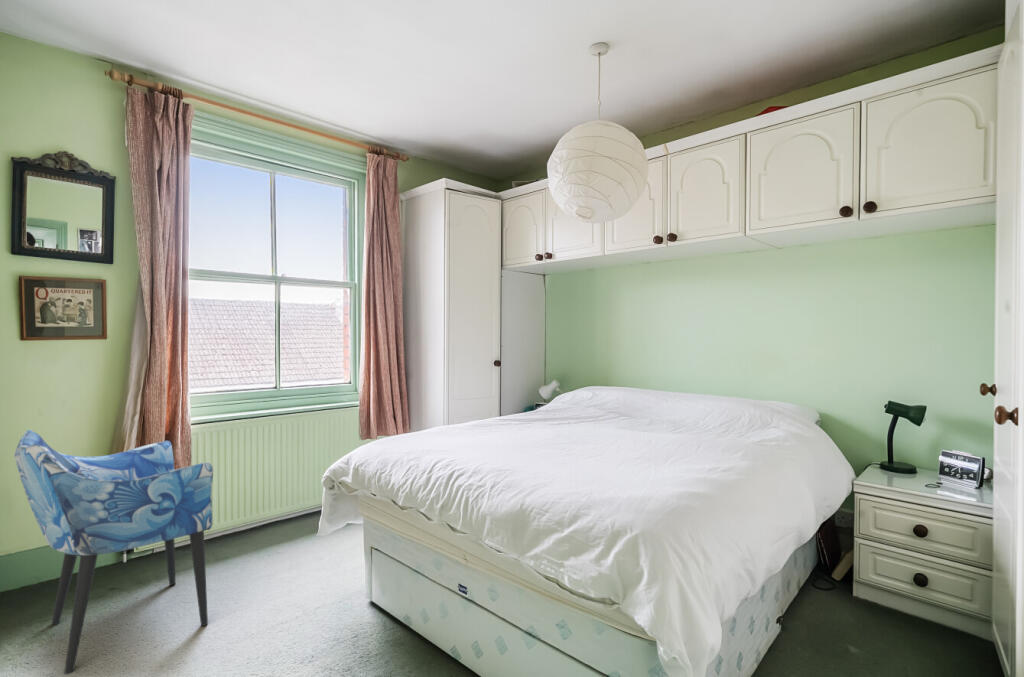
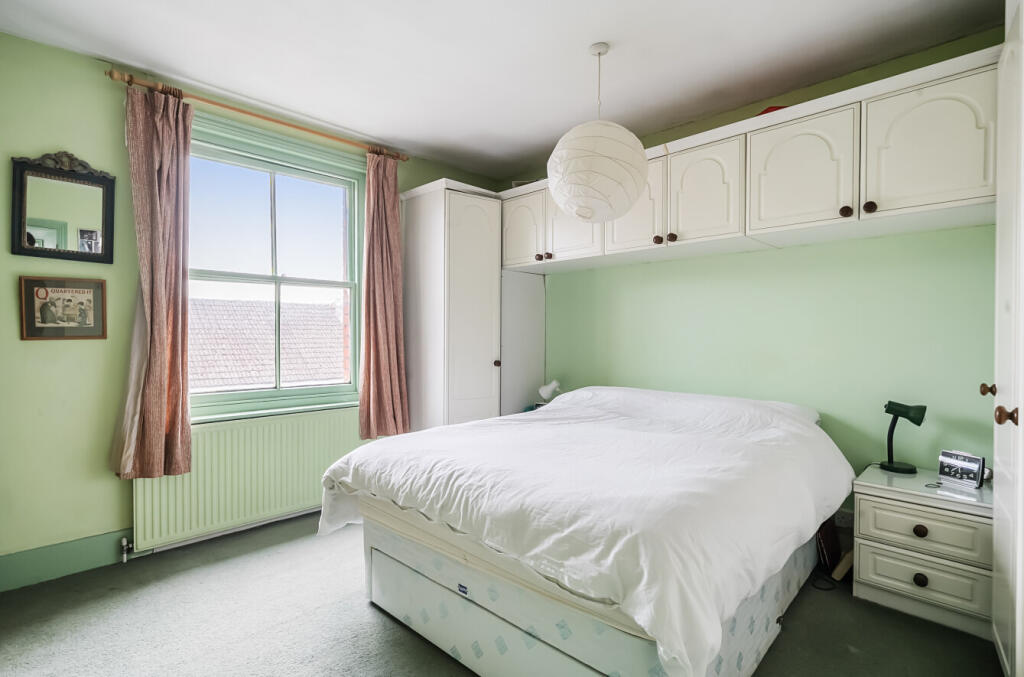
- armchair [13,429,214,675]
